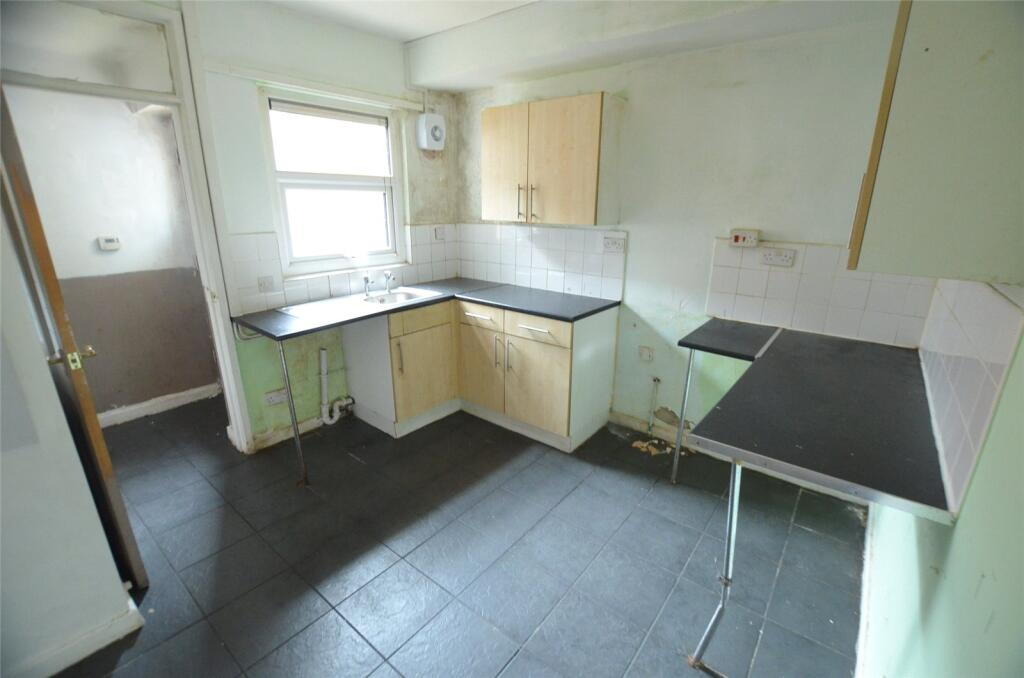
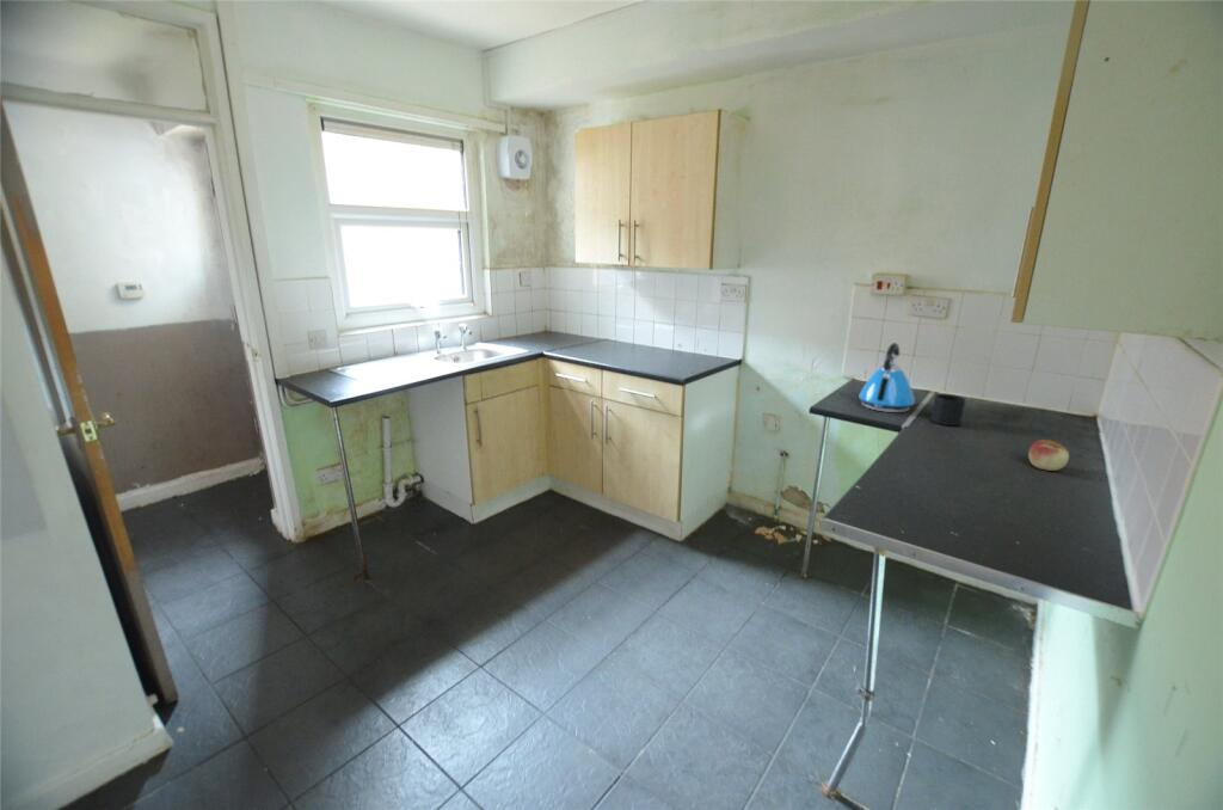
+ kettle [858,342,916,413]
+ apple [1027,438,1070,472]
+ mug [930,393,967,427]
